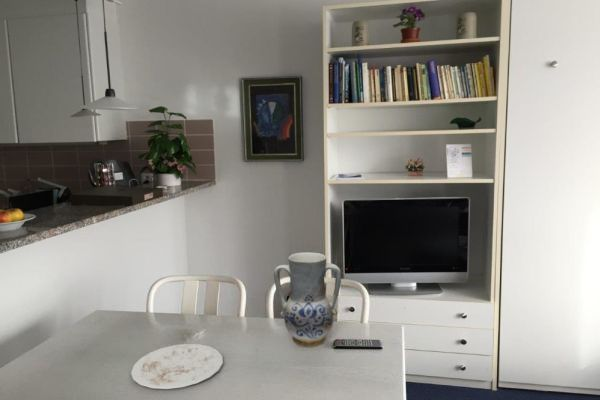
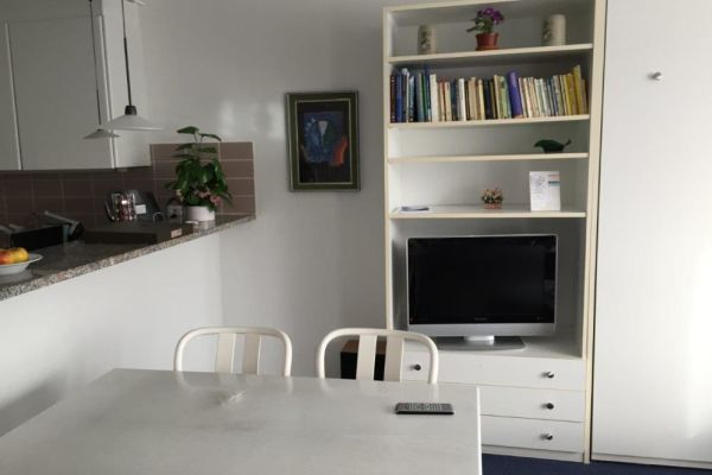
- plate [130,343,224,390]
- vase [273,251,342,348]
